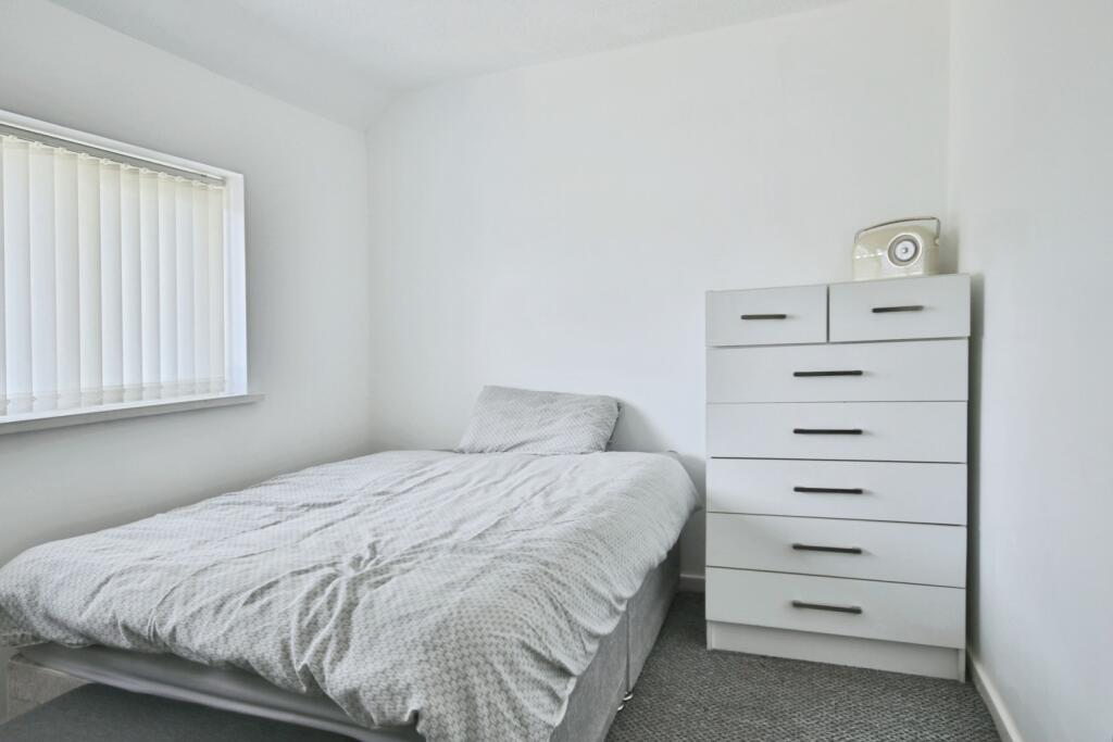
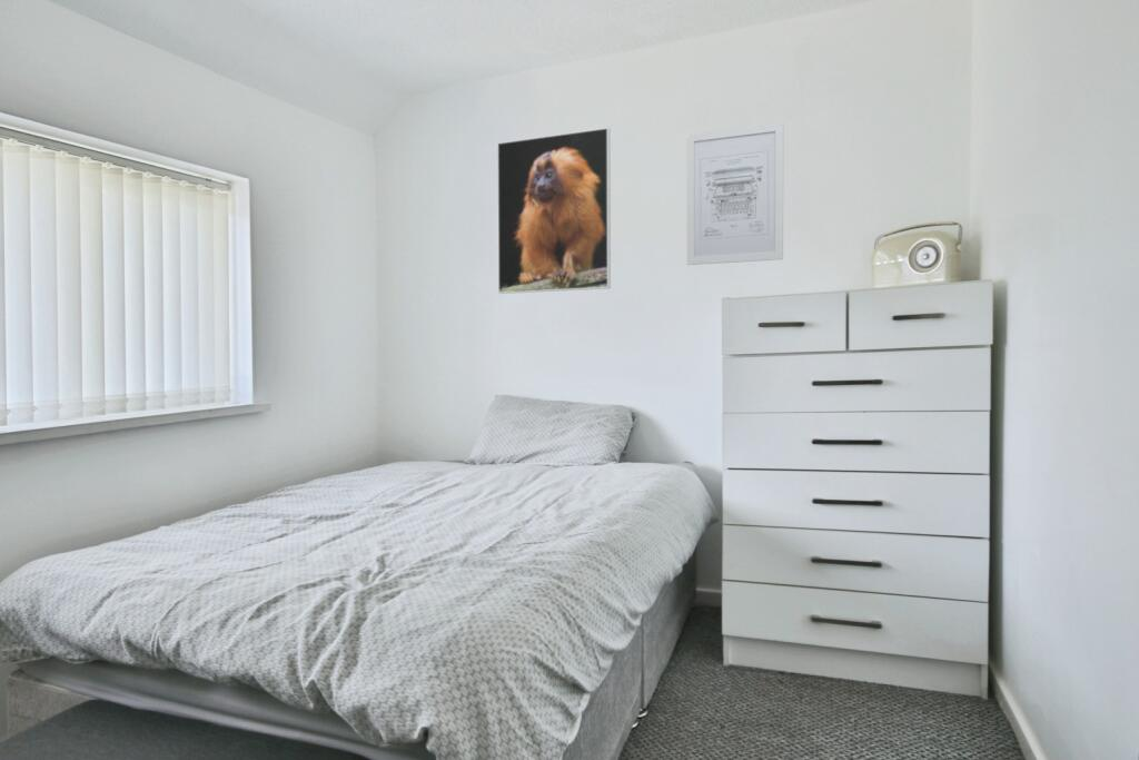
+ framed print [496,127,612,295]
+ wall art [686,121,784,266]
